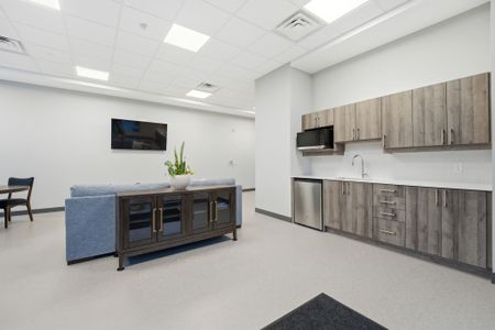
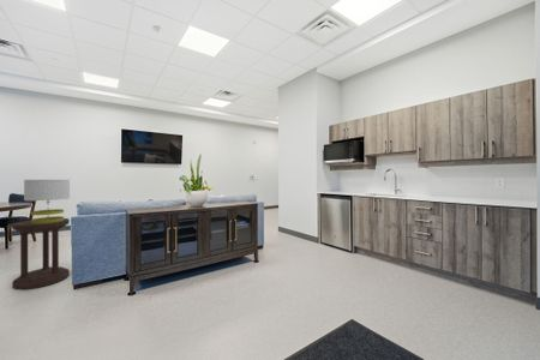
+ table lamp [23,179,71,223]
+ side table [11,217,71,290]
